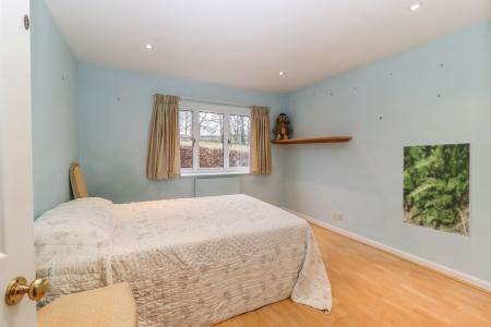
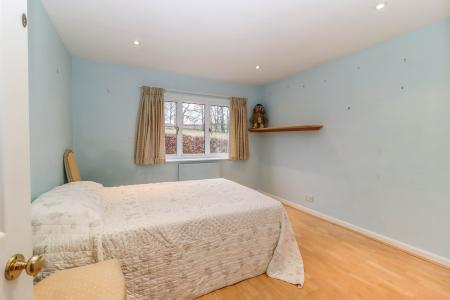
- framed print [402,142,474,239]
